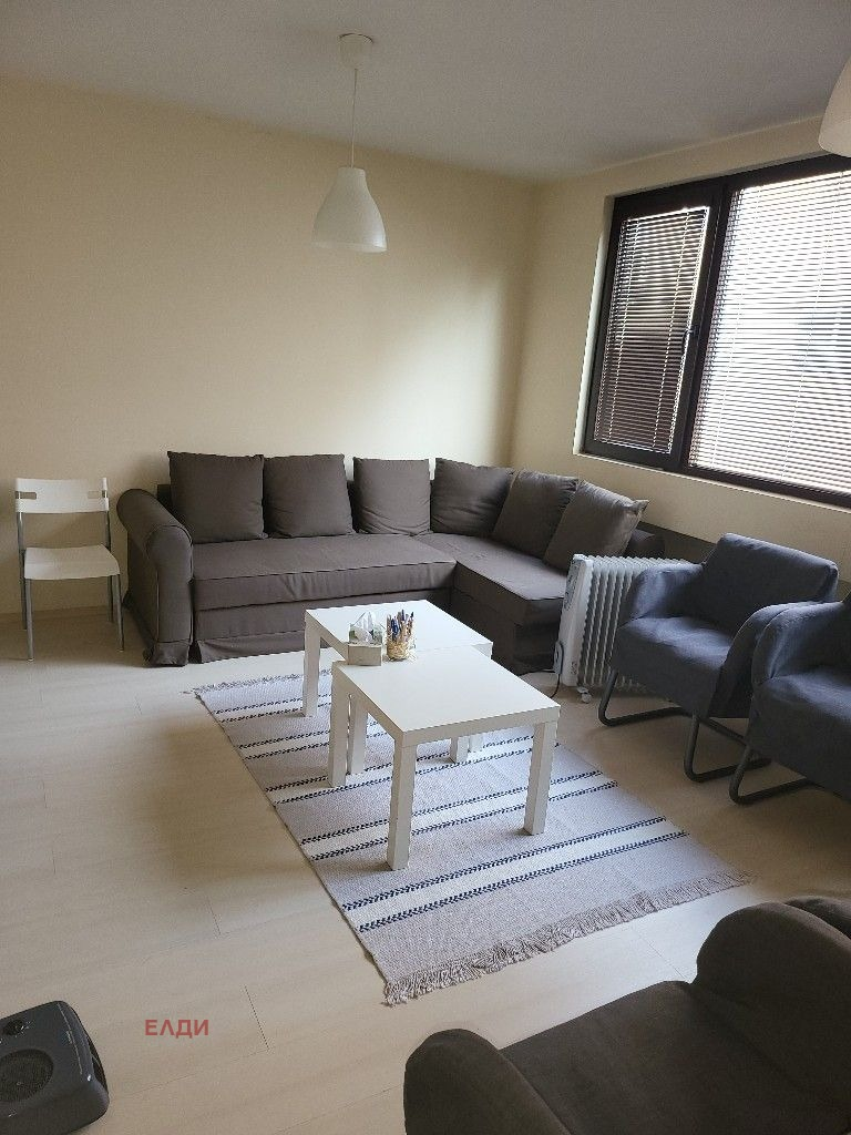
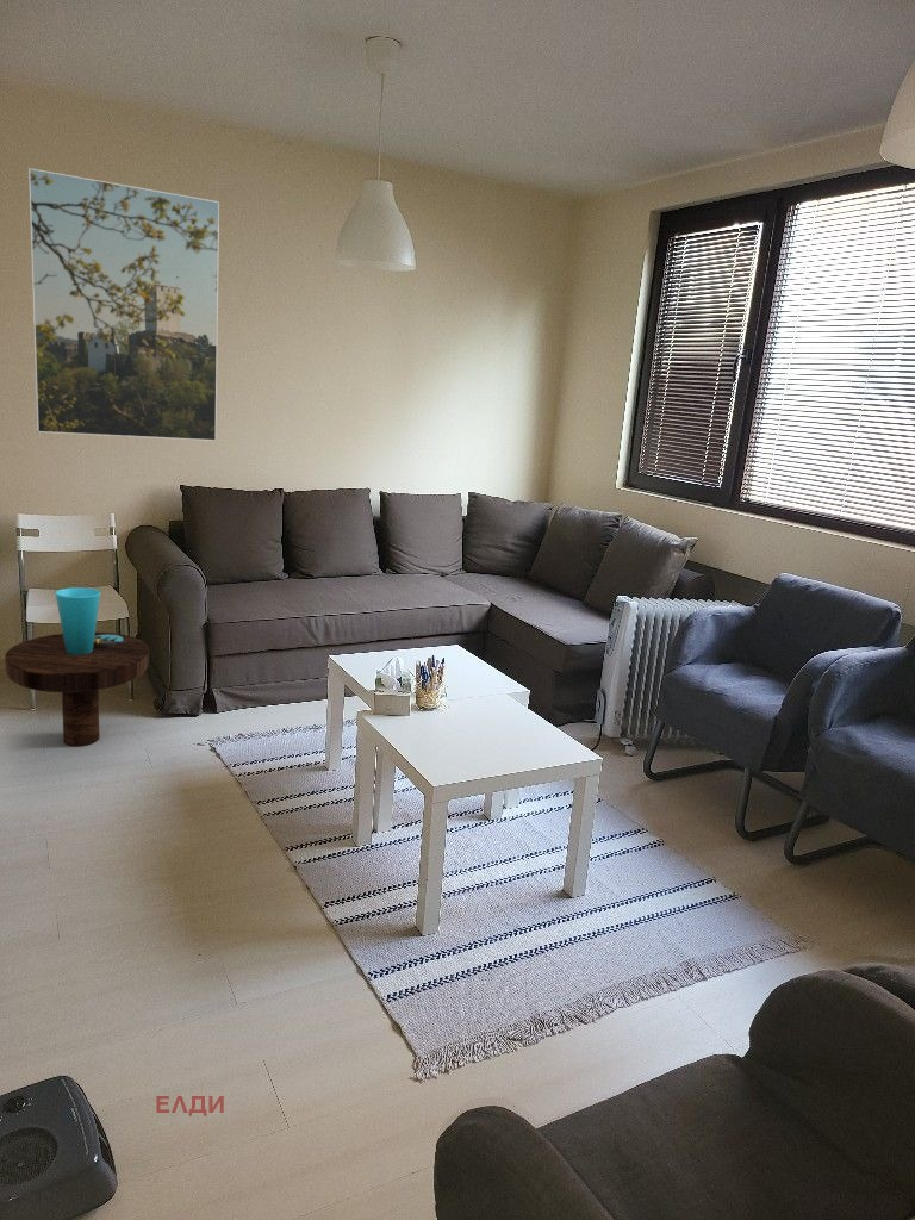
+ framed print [27,167,220,442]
+ side table [4,586,150,747]
